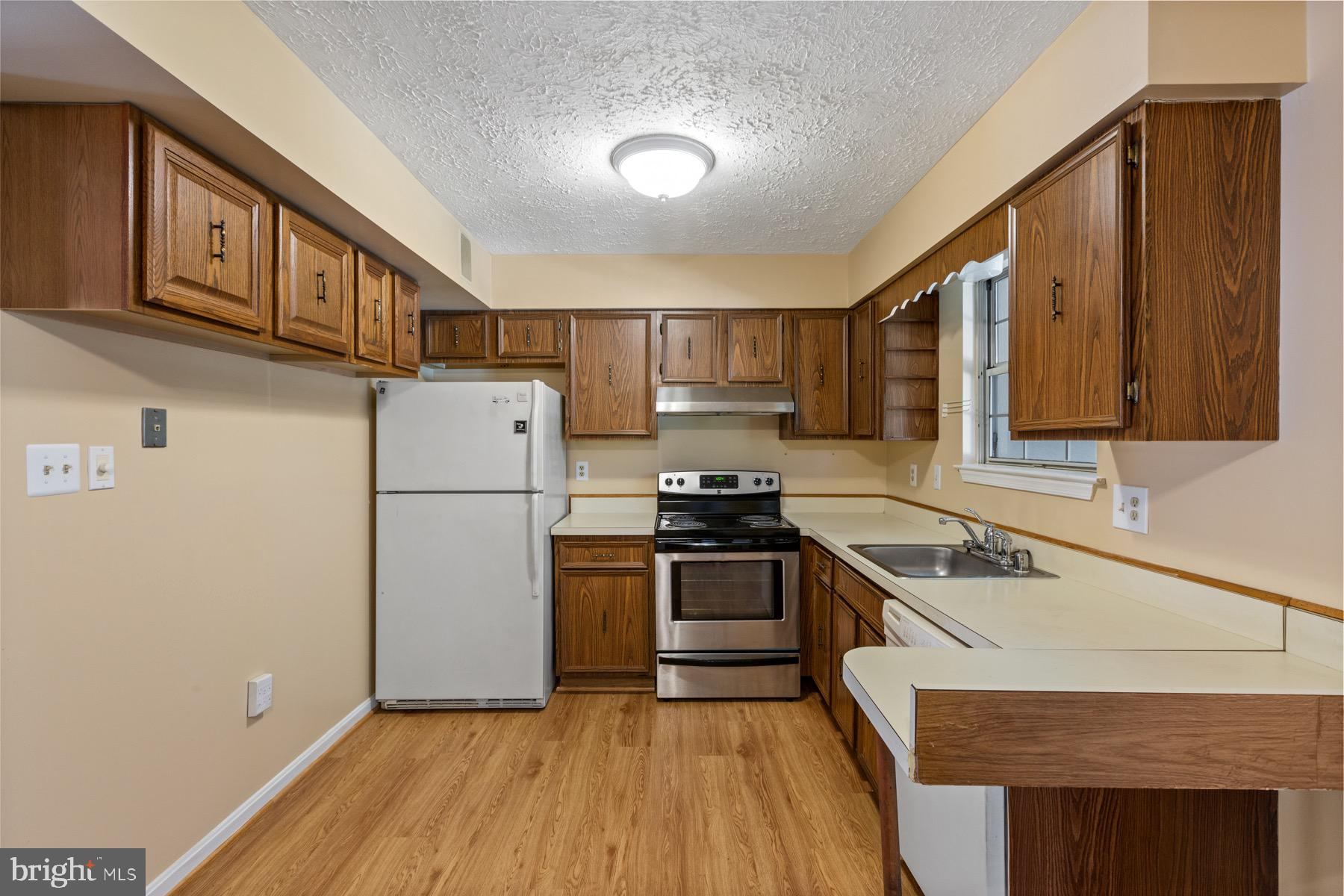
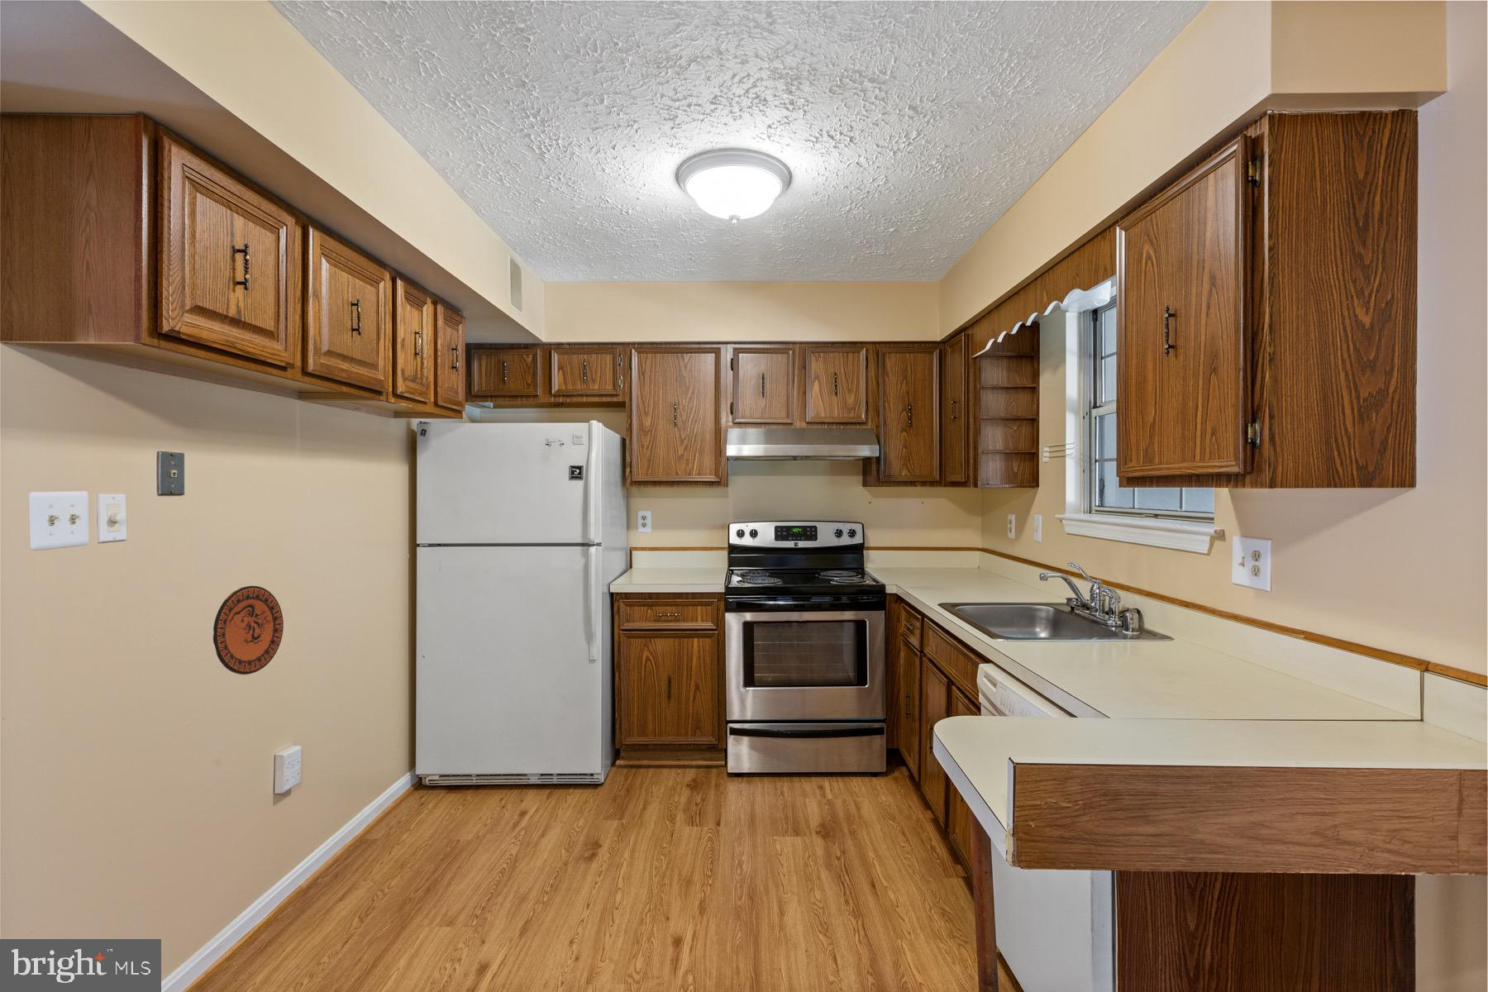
+ decorative plate [213,586,285,675]
